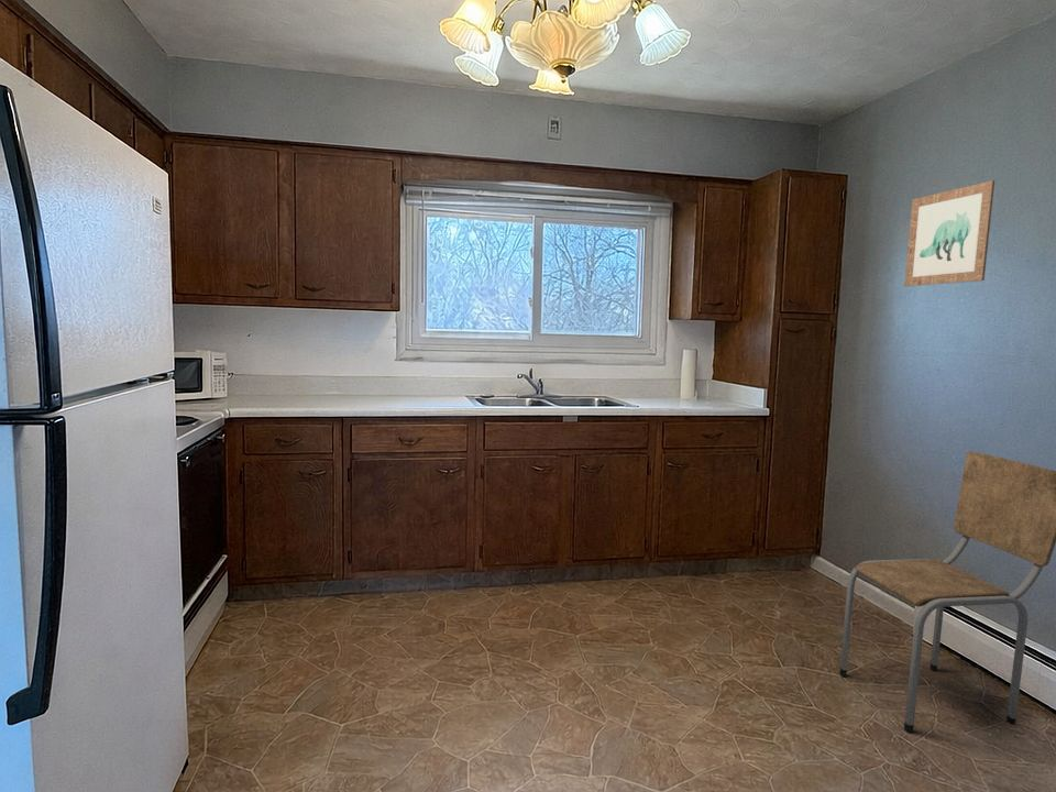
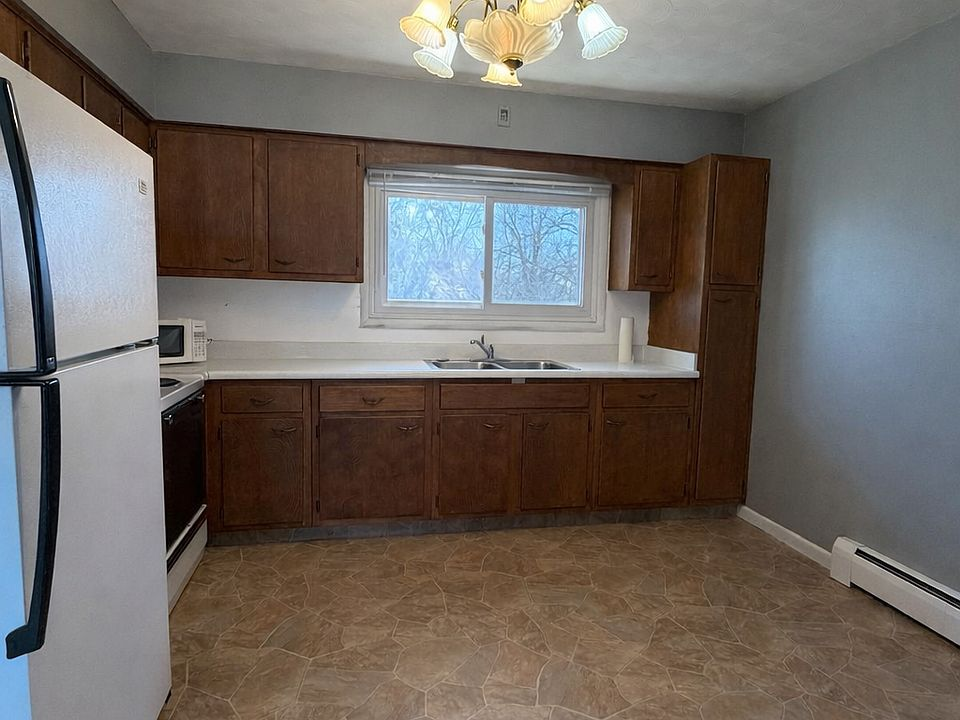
- wall art [903,179,996,287]
- dining chair [838,450,1056,734]
